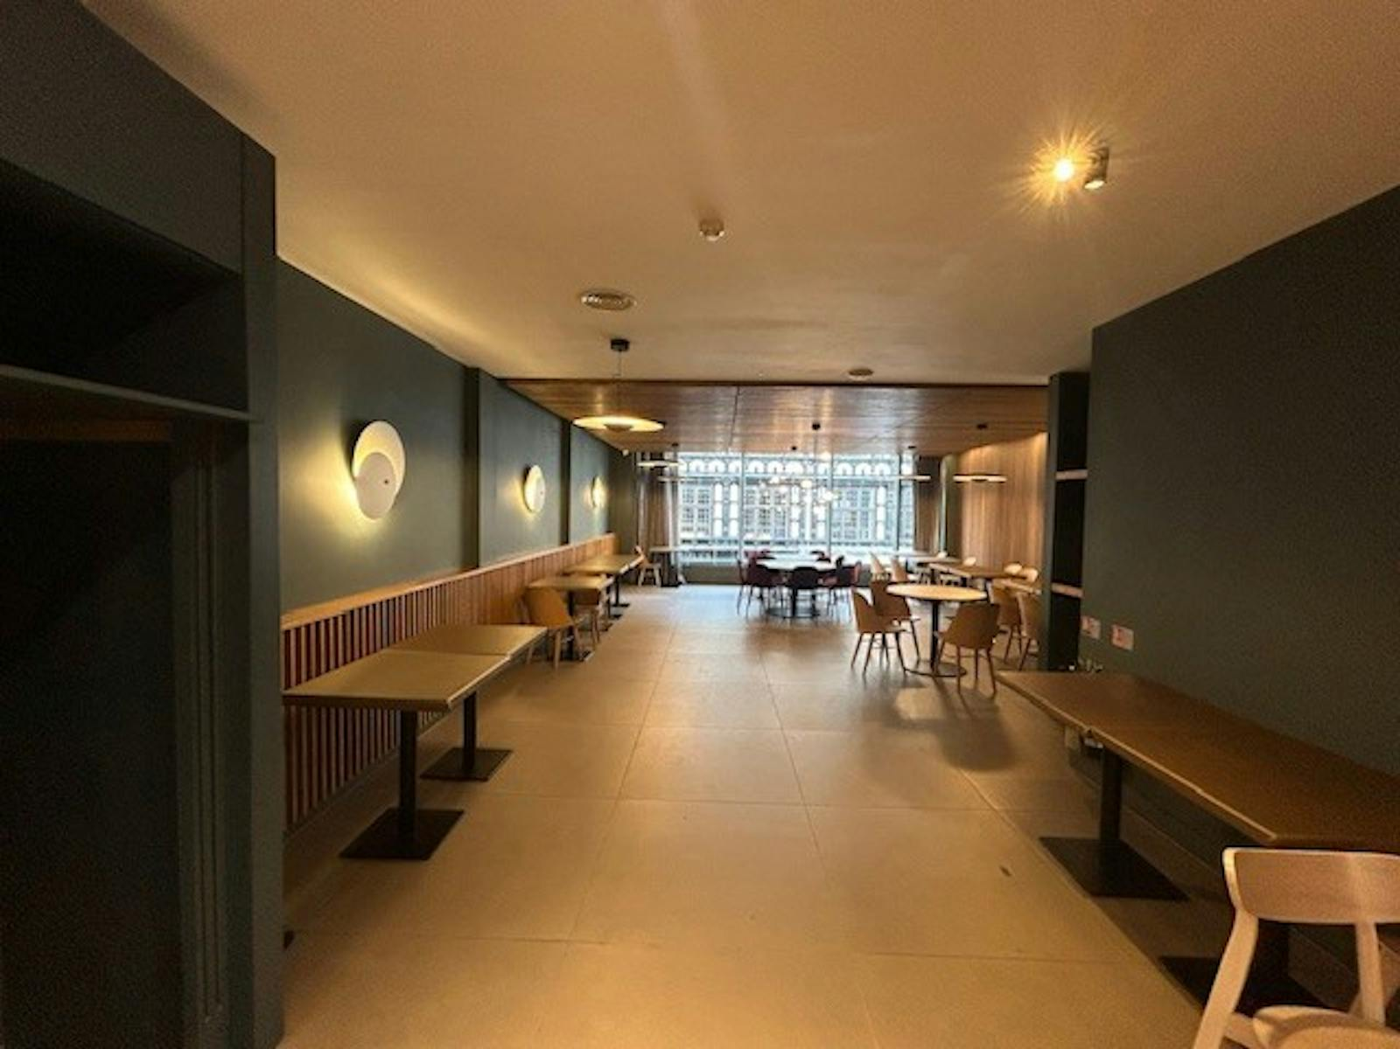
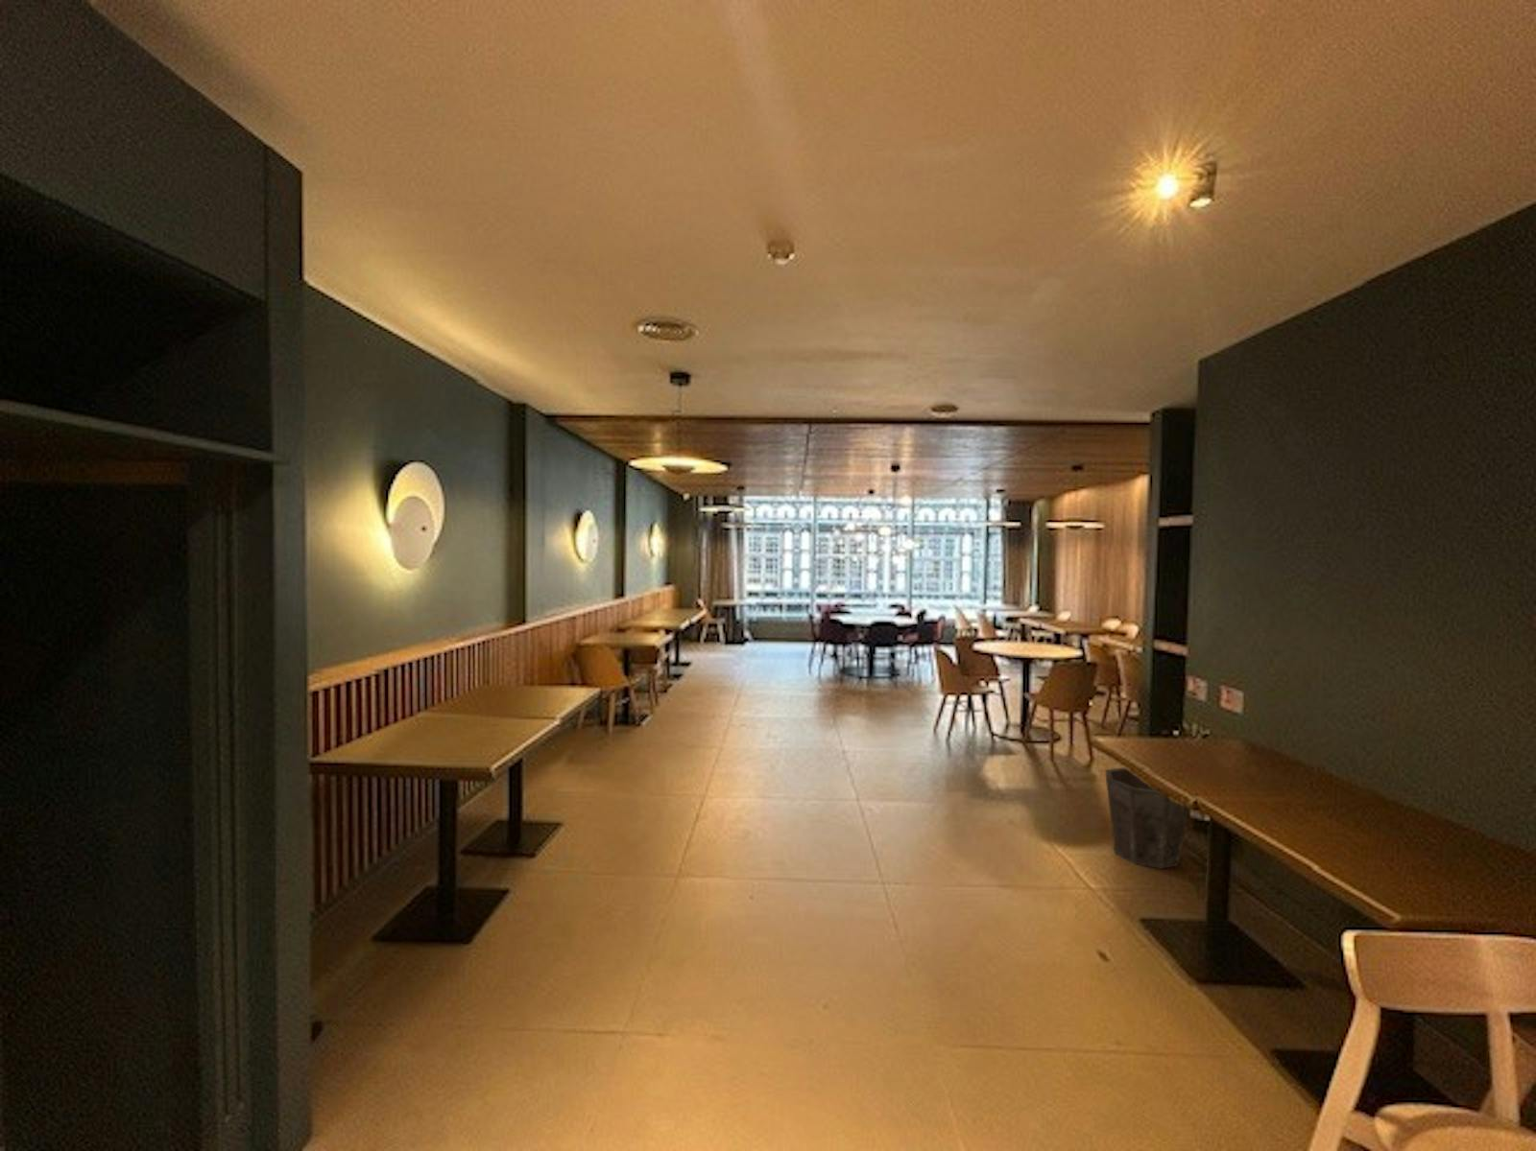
+ waste bin [1104,767,1190,871]
